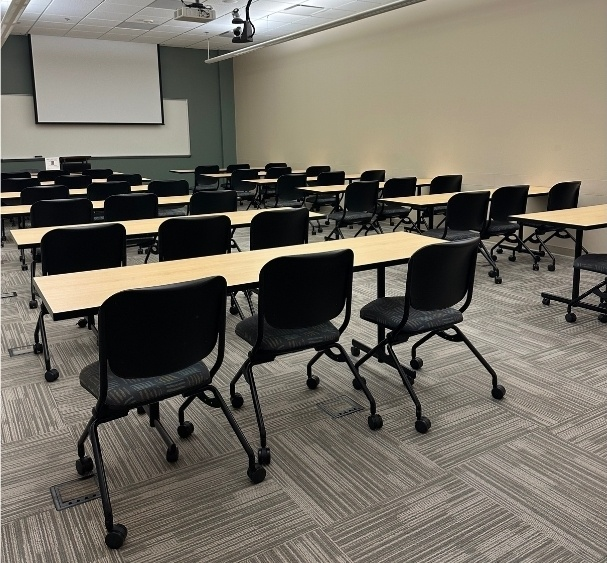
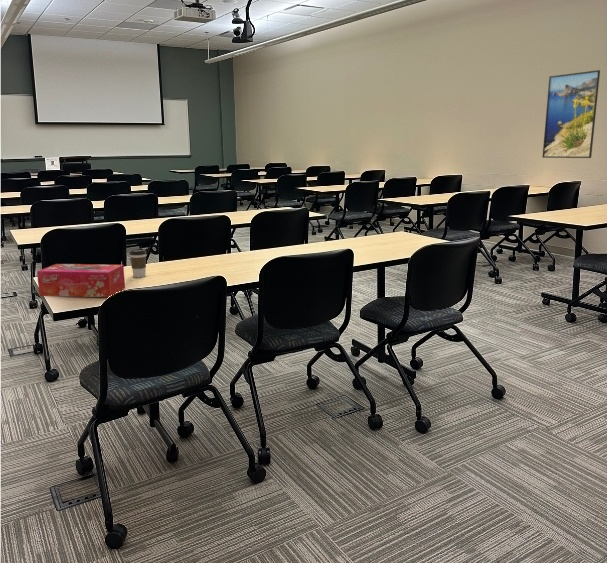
+ tissue box [36,263,126,298]
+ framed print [541,69,601,159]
+ coffee cup [129,248,147,278]
